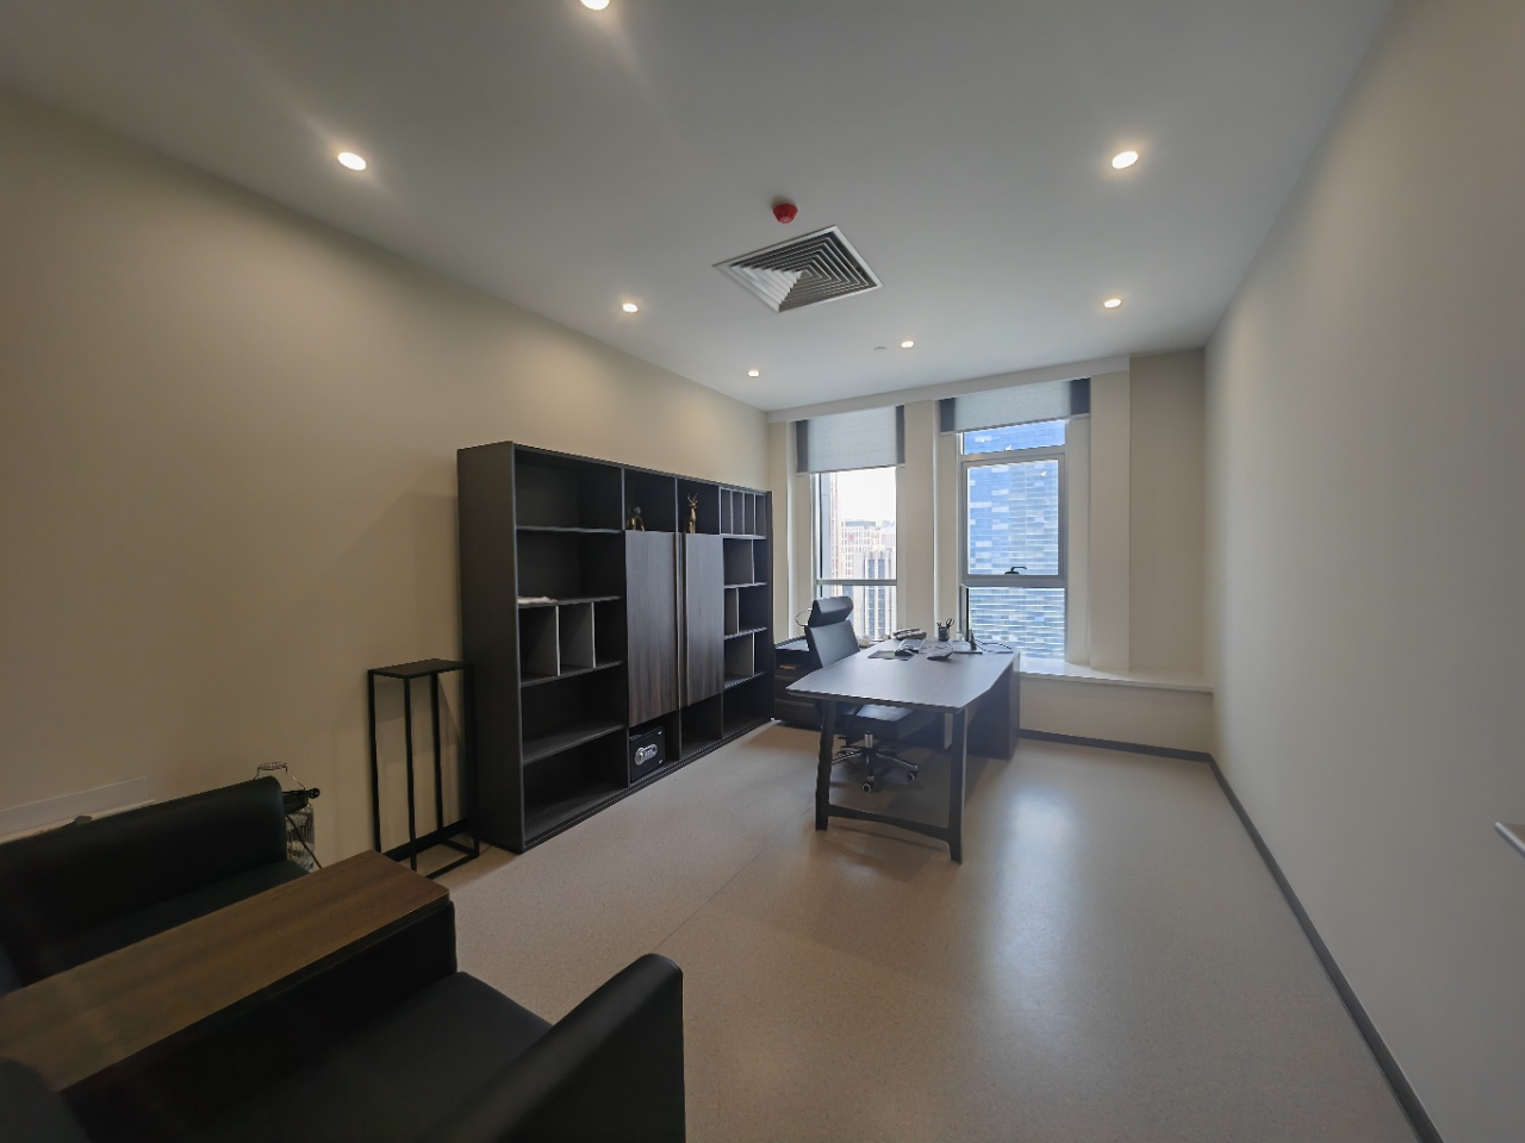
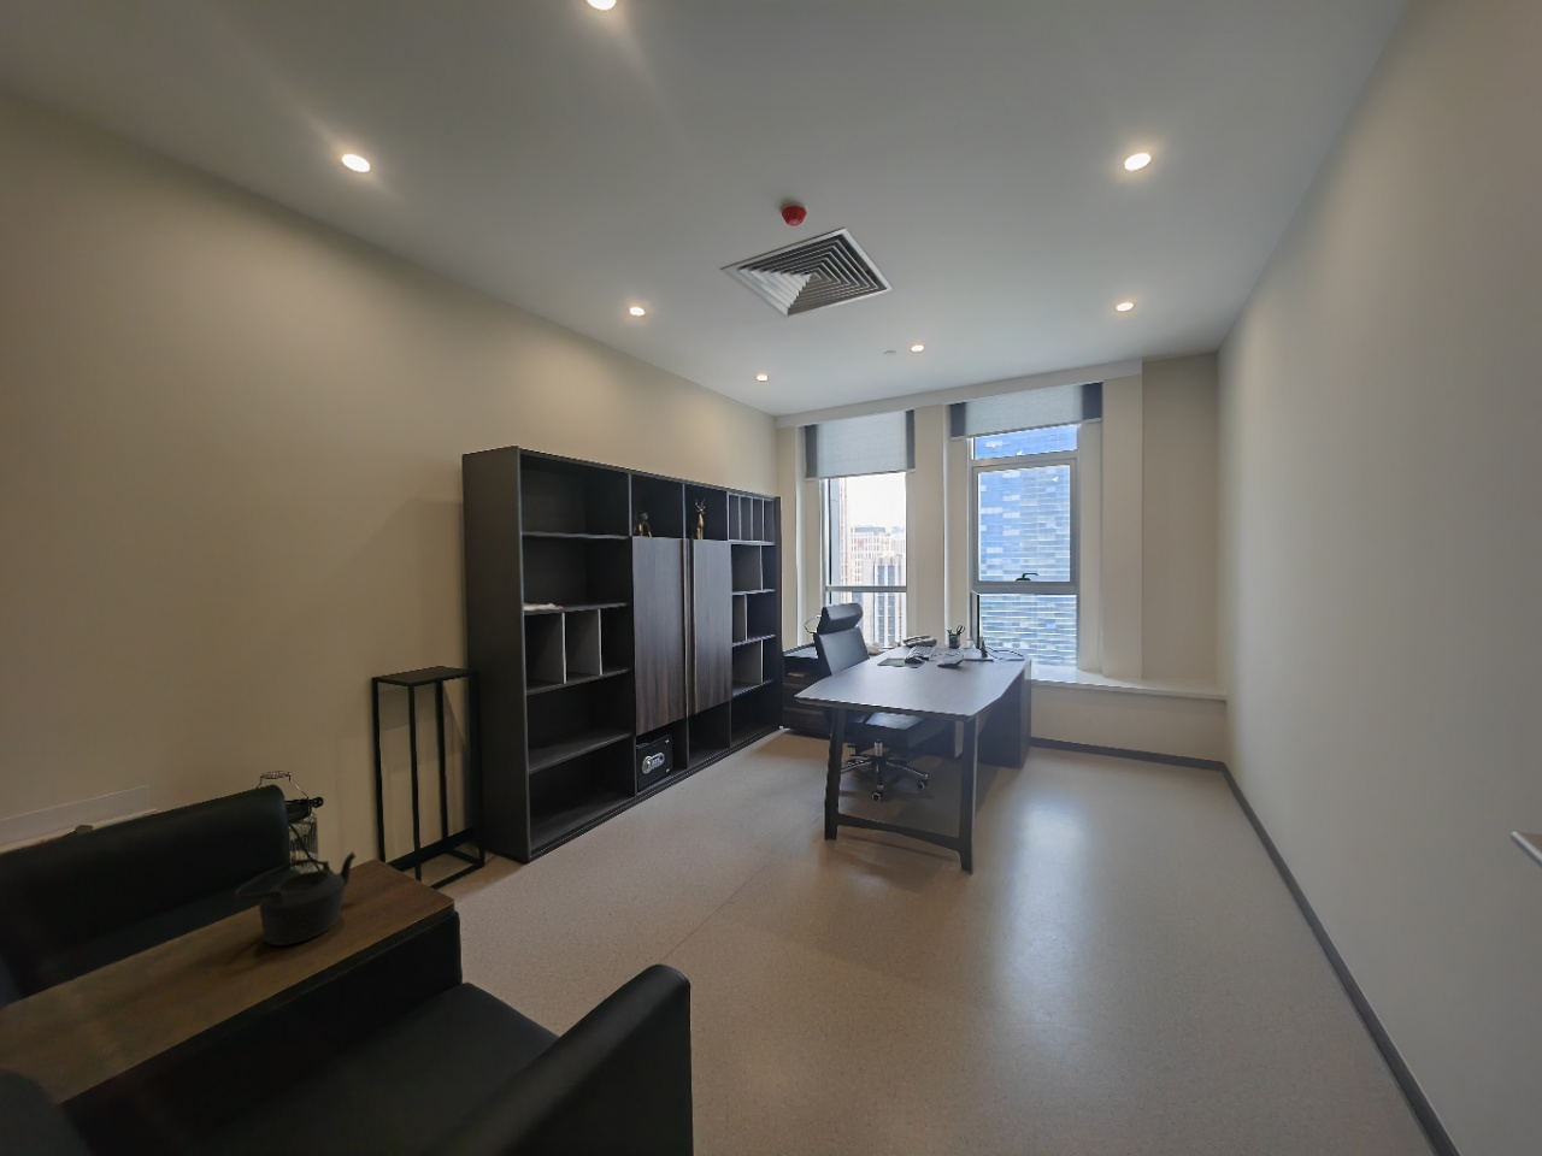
+ teapot [233,850,357,946]
